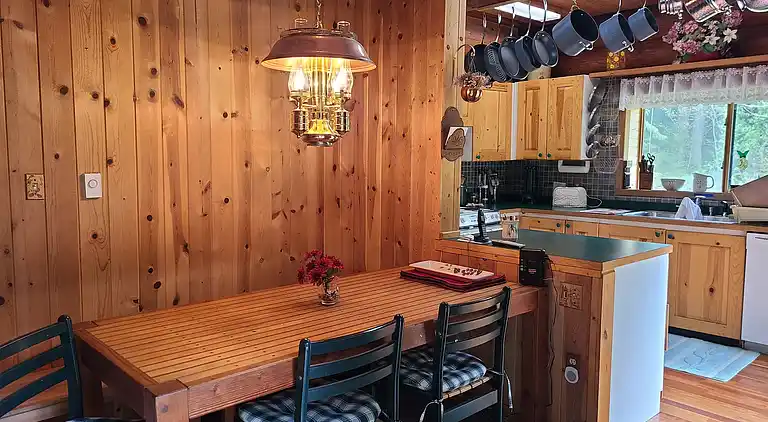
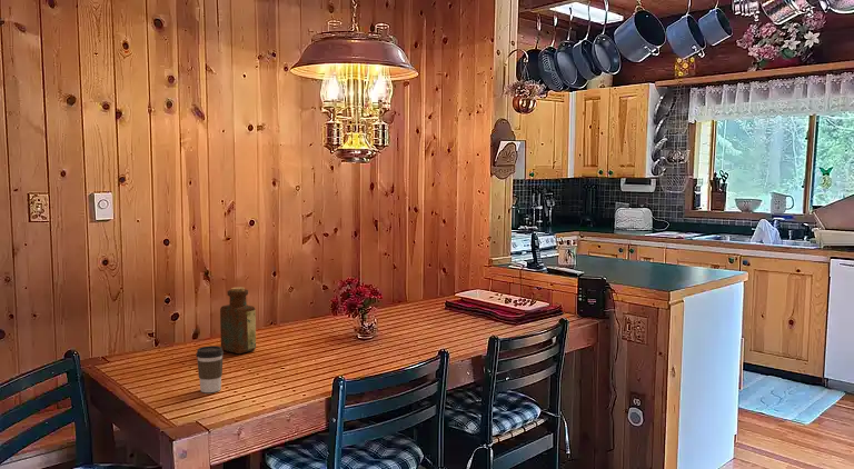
+ bottle [219,286,257,355]
+ coffee cup [195,345,225,393]
